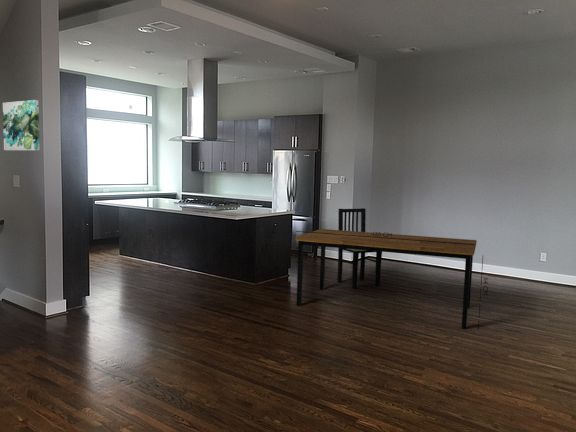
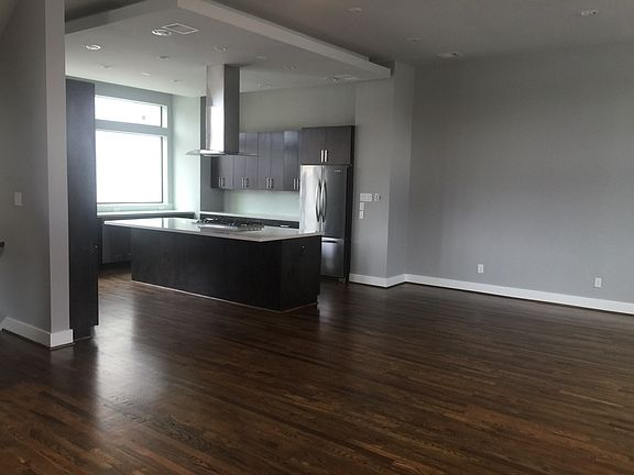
- wall art [2,99,41,151]
- dining chair [336,207,383,290]
- dining table [295,228,489,331]
